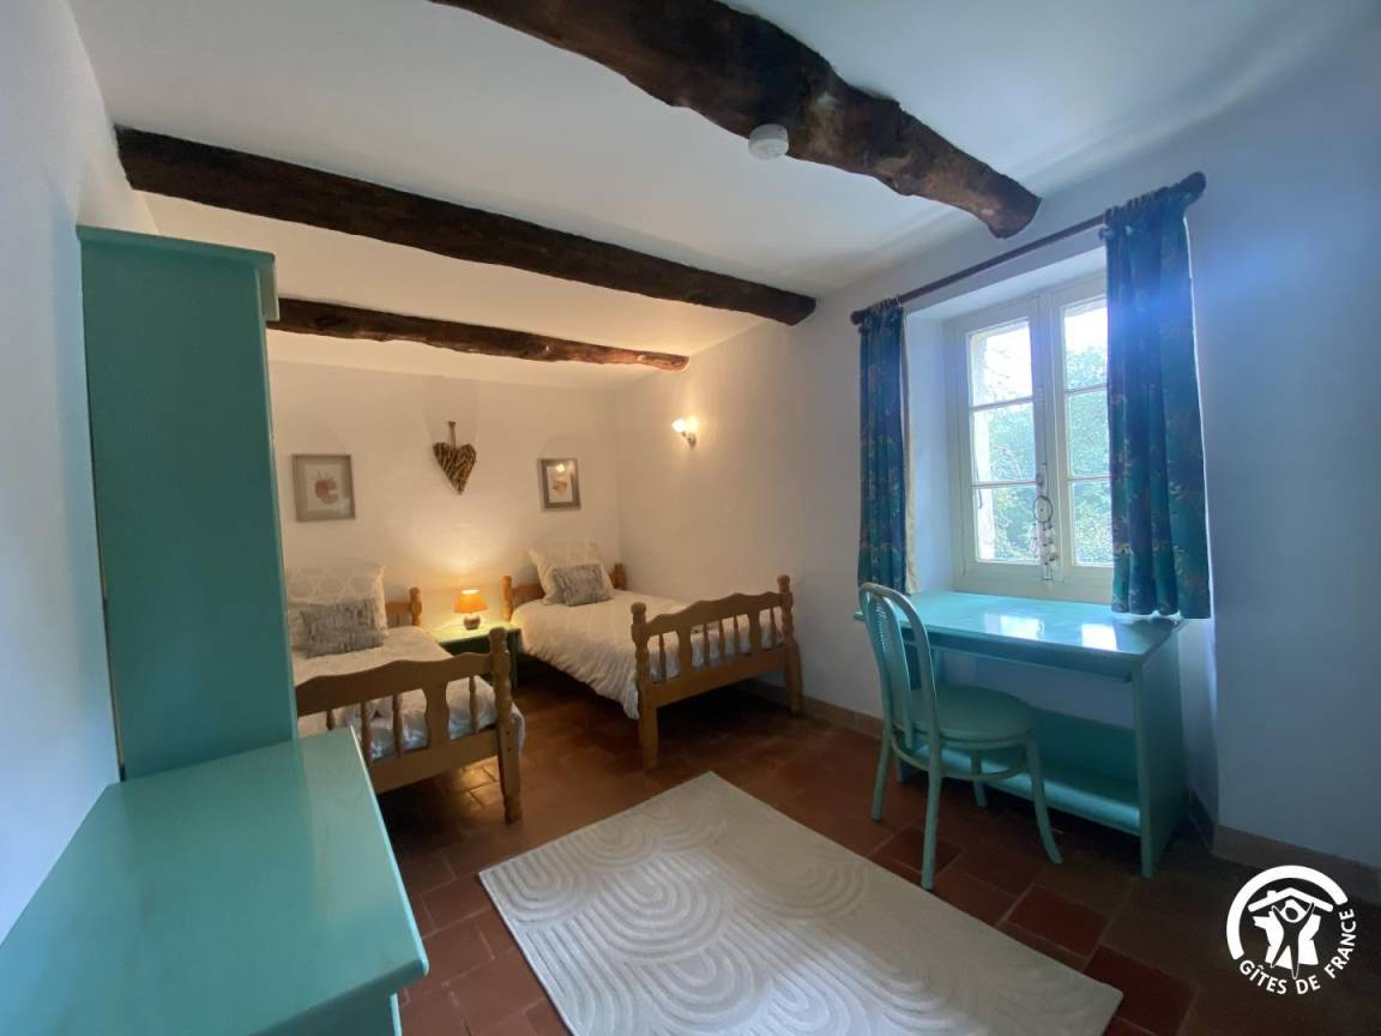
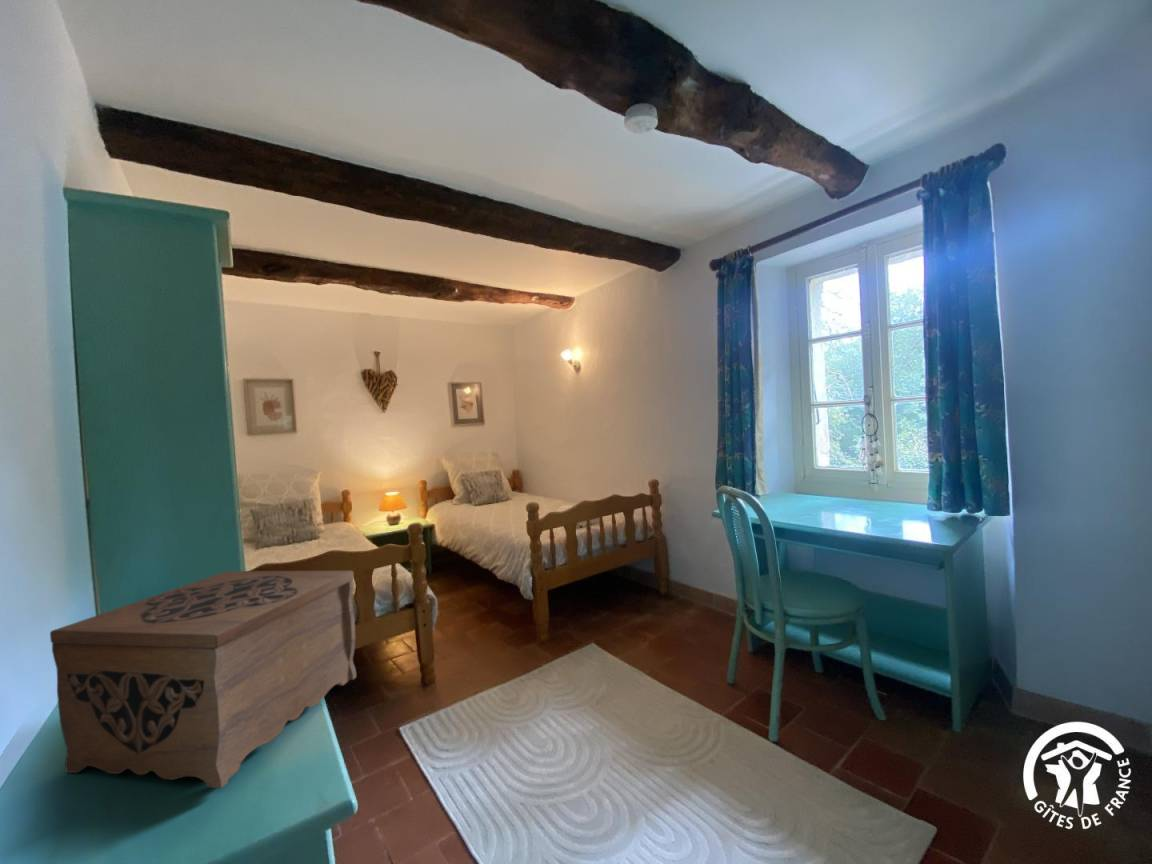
+ decorative box [49,570,357,789]
